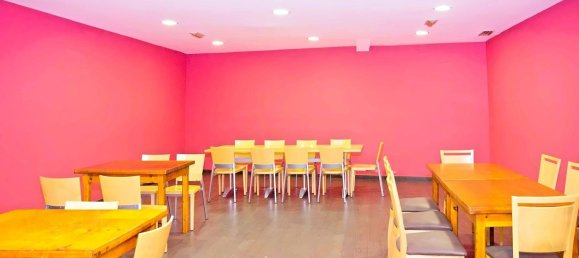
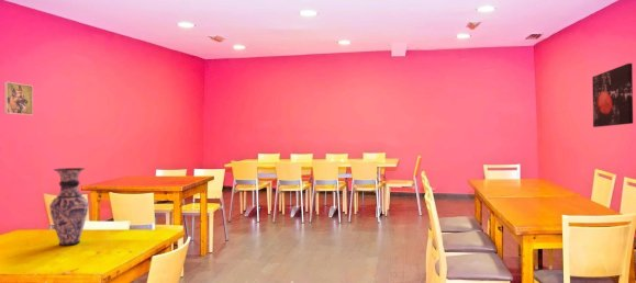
+ vase [48,167,90,247]
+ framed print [3,81,34,116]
+ wall art [591,63,634,128]
